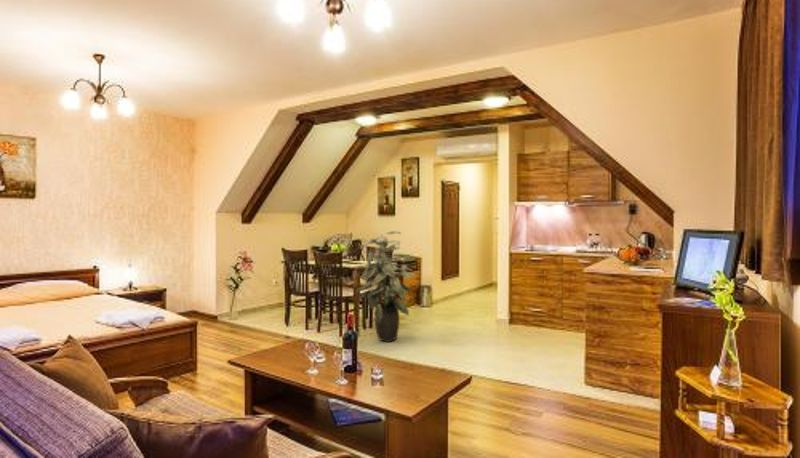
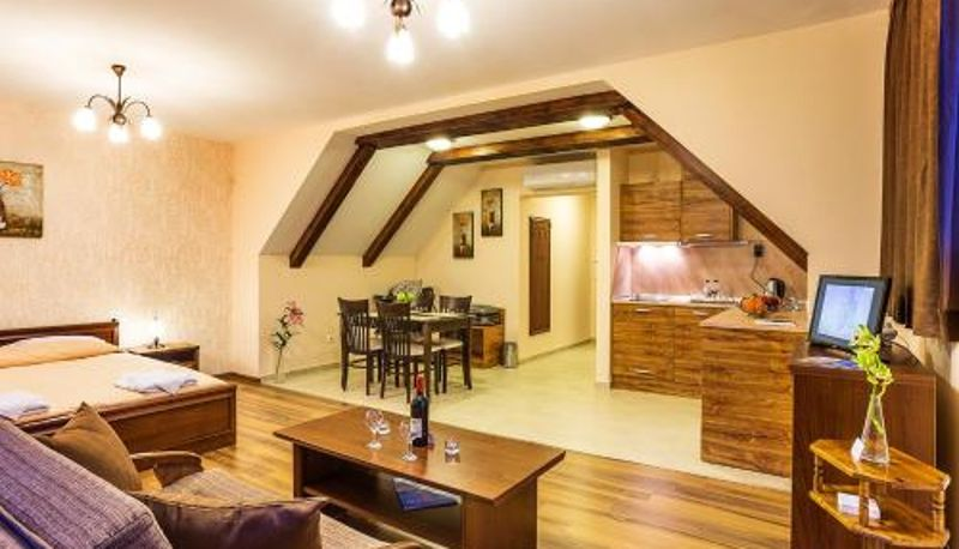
- indoor plant [355,230,416,343]
